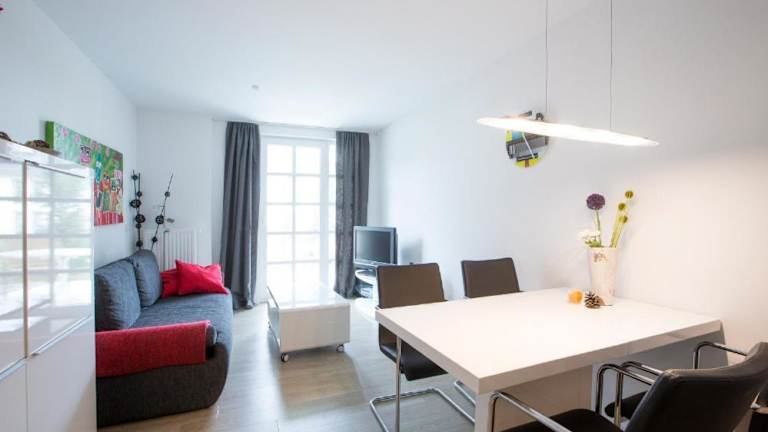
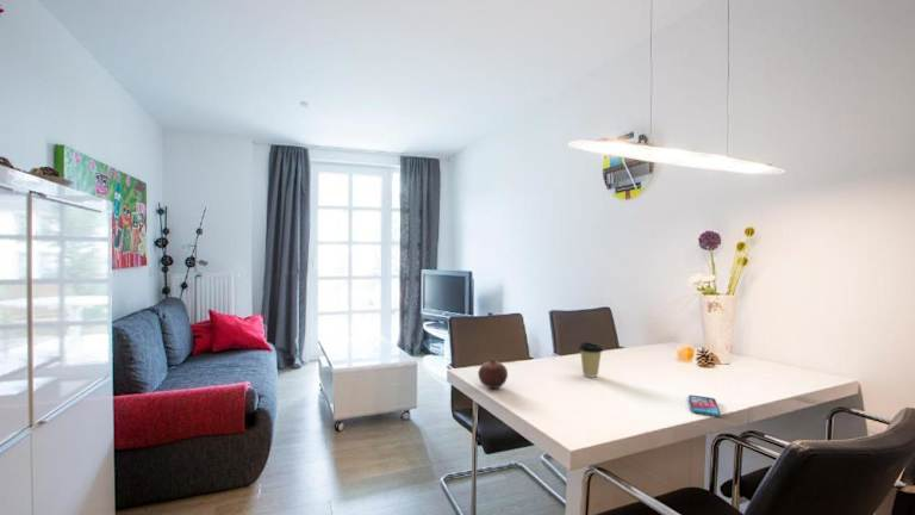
+ fruit [477,358,509,389]
+ smartphone [687,393,722,417]
+ coffee cup [578,341,604,379]
